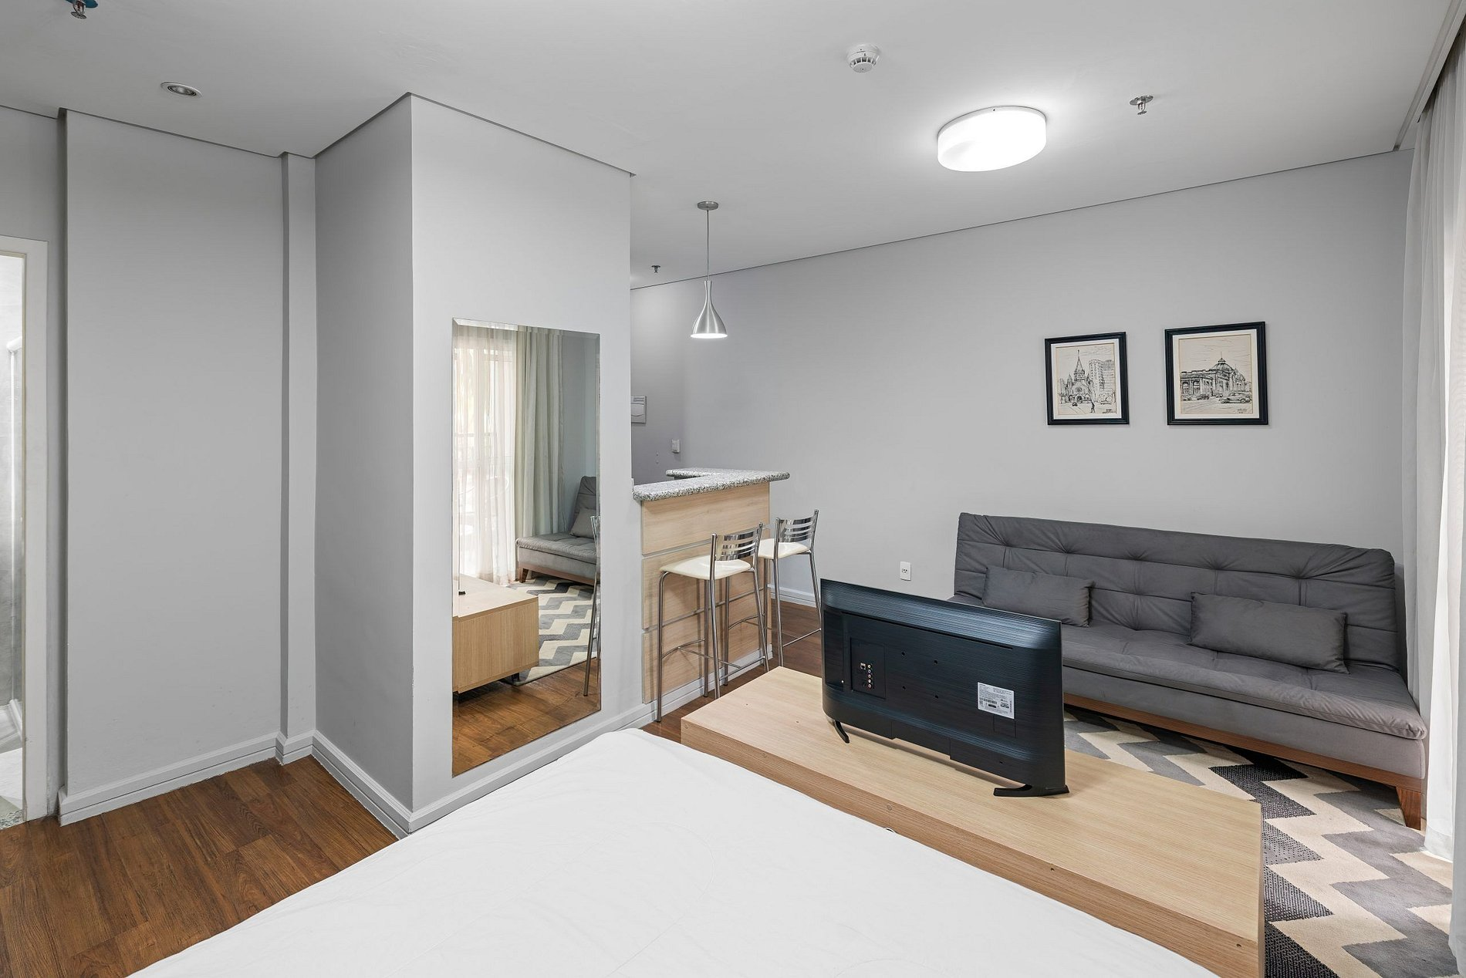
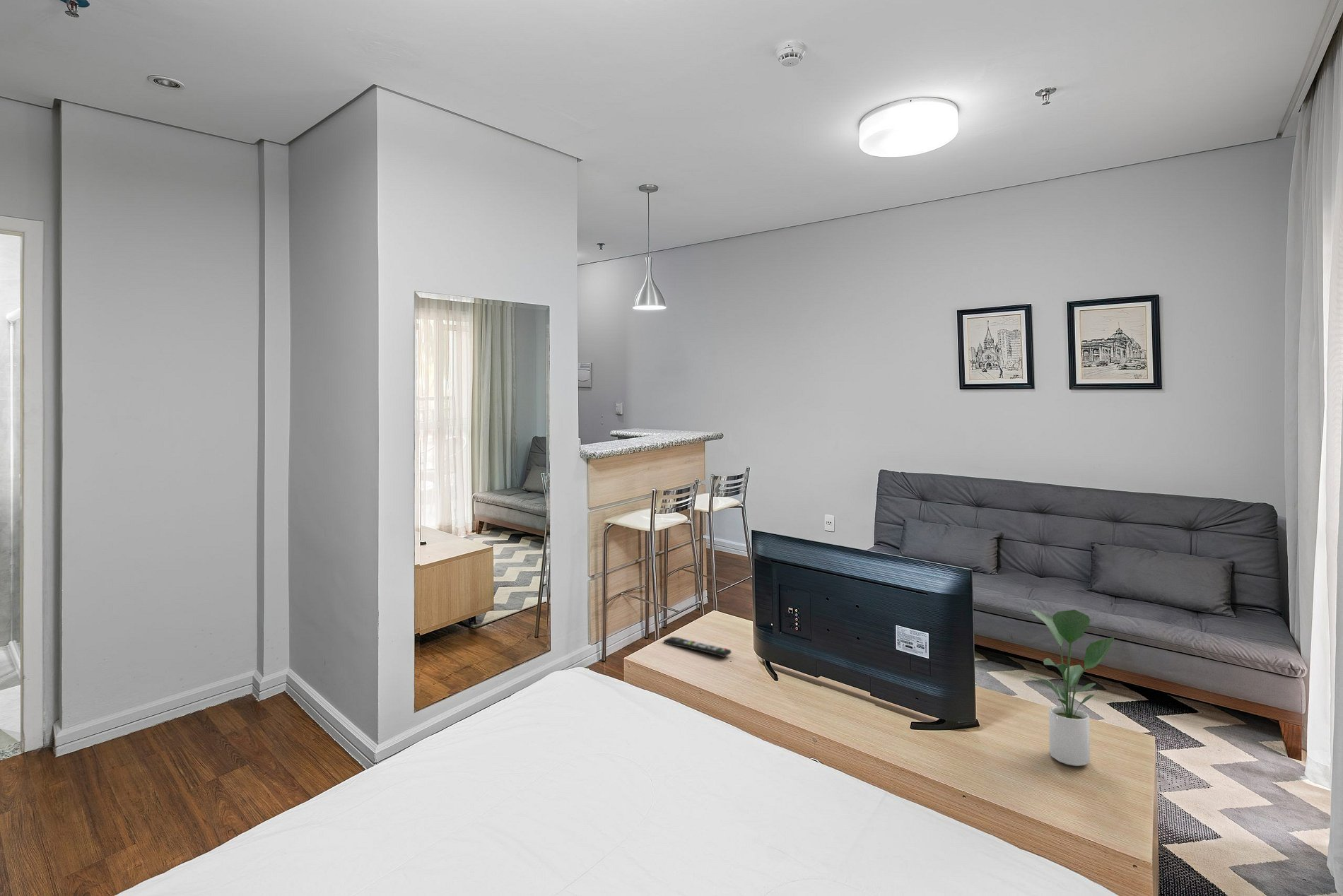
+ remote control [663,636,732,658]
+ potted plant [1028,609,1115,767]
